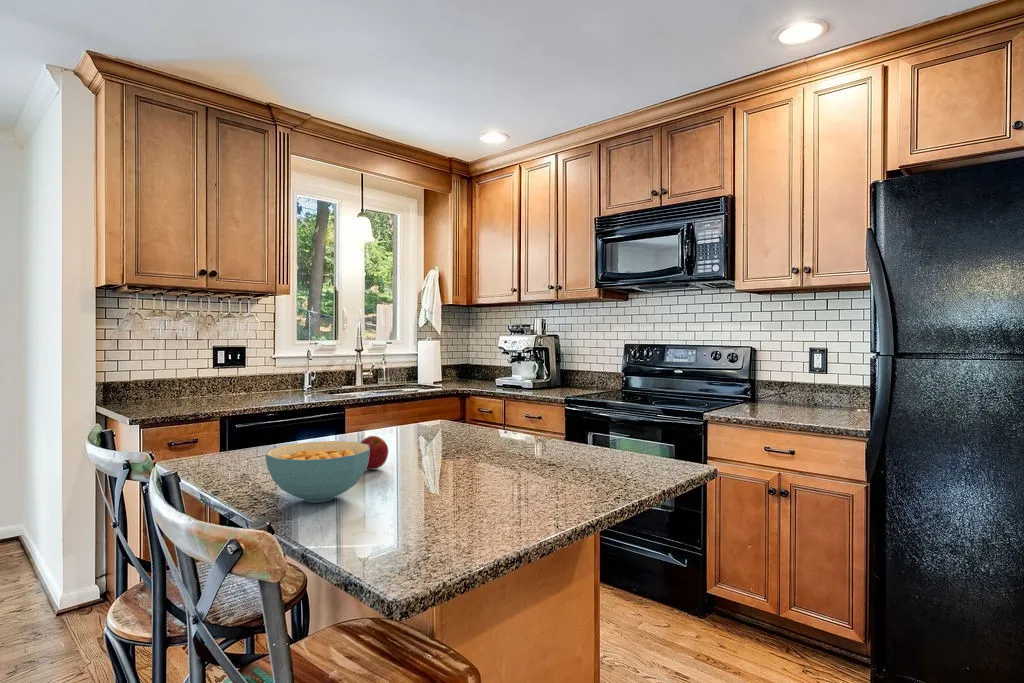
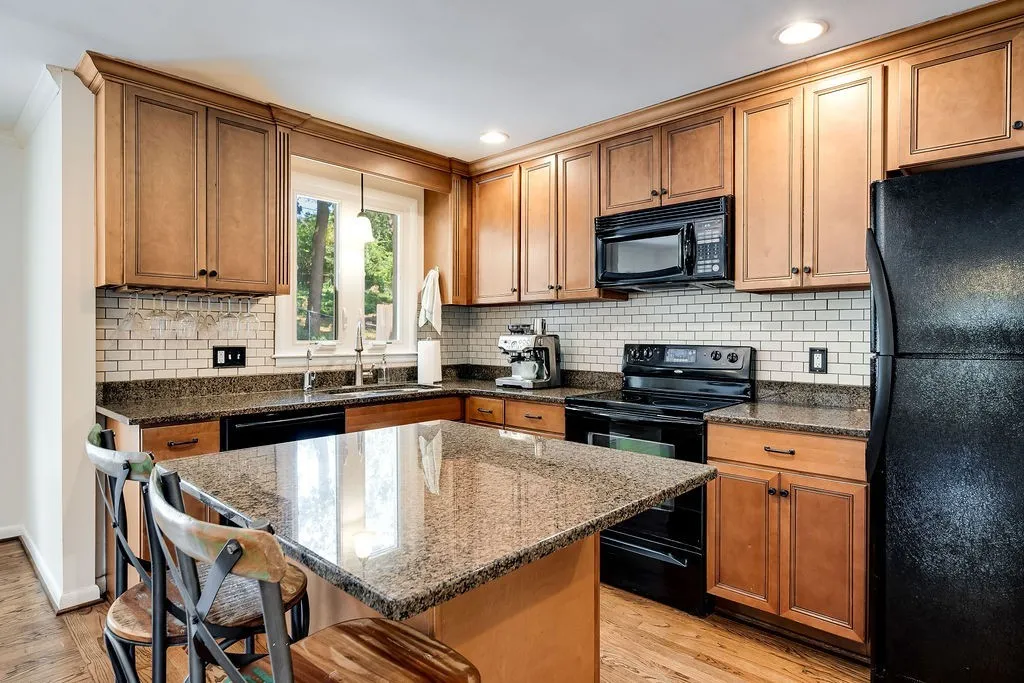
- apple [359,435,389,471]
- cereal bowl [265,440,369,504]
